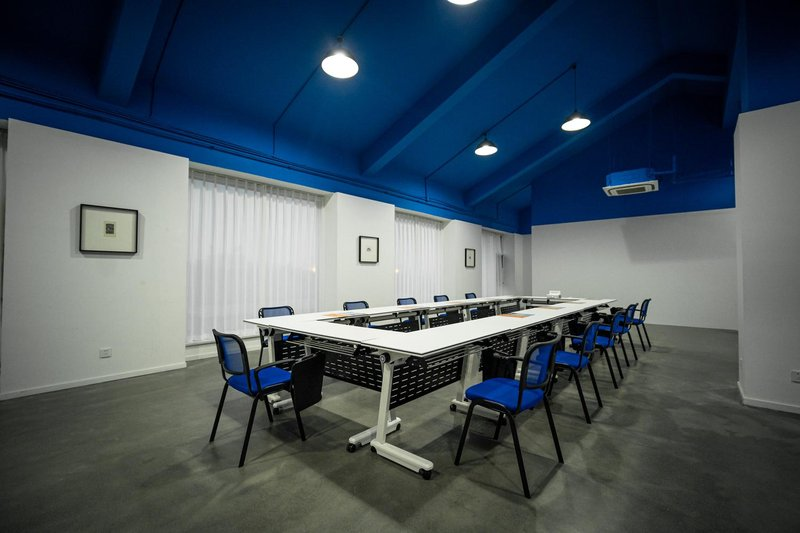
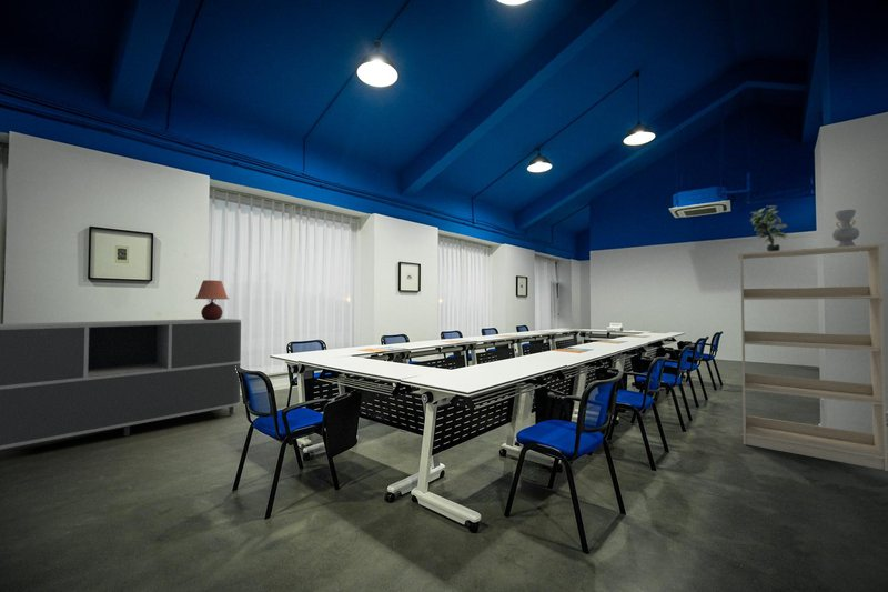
+ table lamp [194,279,230,320]
+ decorative vase [831,209,860,247]
+ sideboard [0,318,242,450]
+ bookcase [737,242,888,472]
+ potted plant [749,204,789,252]
